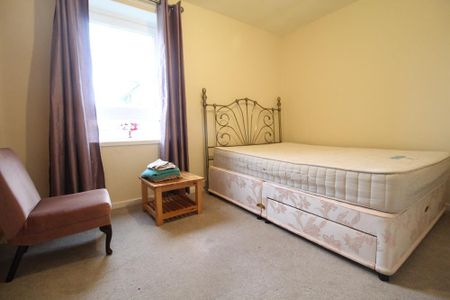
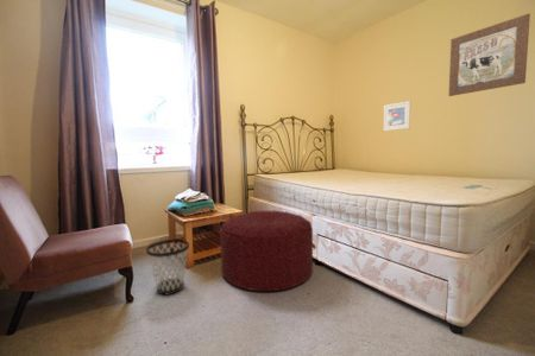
+ wastebasket [145,239,190,297]
+ wall art [447,12,531,97]
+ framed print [383,100,411,133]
+ ottoman [219,210,314,292]
